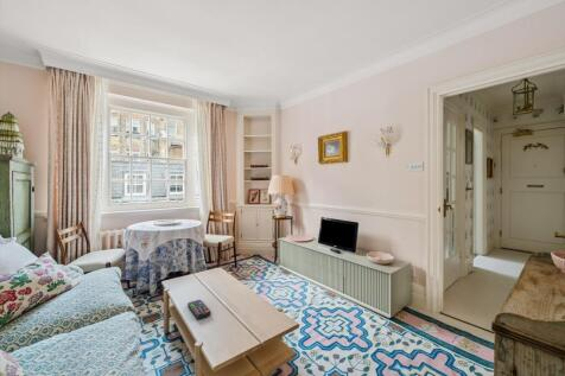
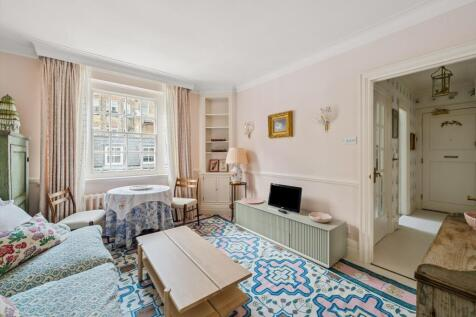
- remote control [186,299,211,320]
